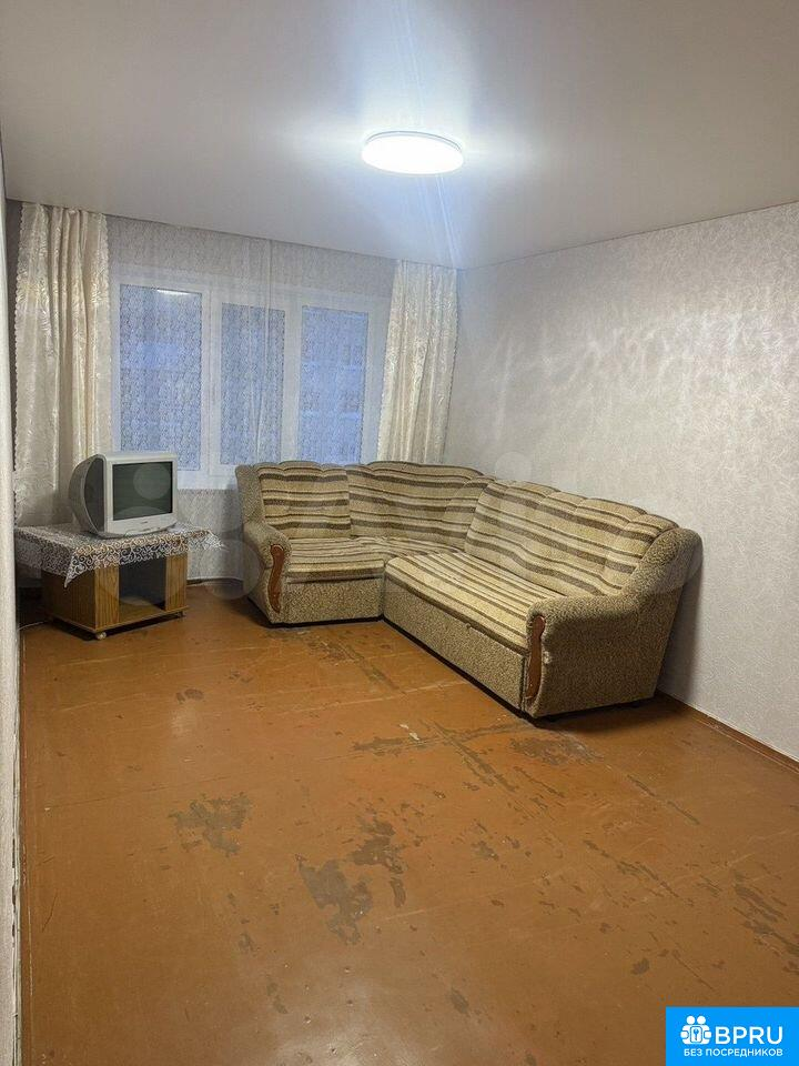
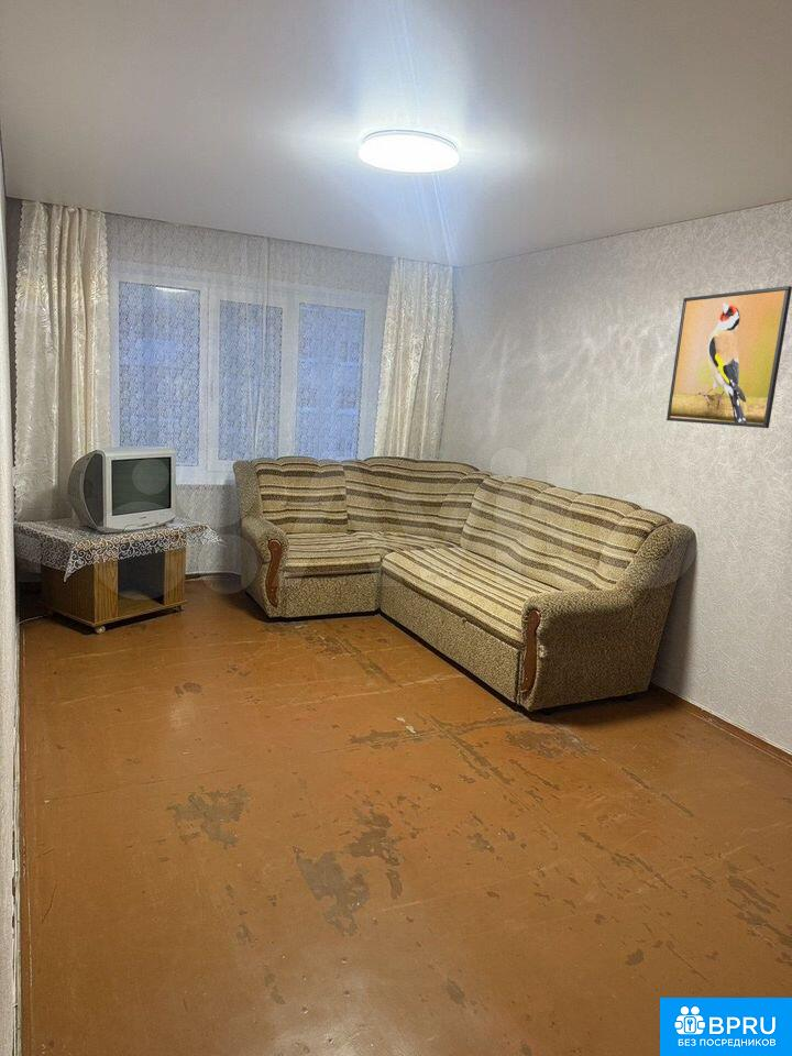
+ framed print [666,285,792,429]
